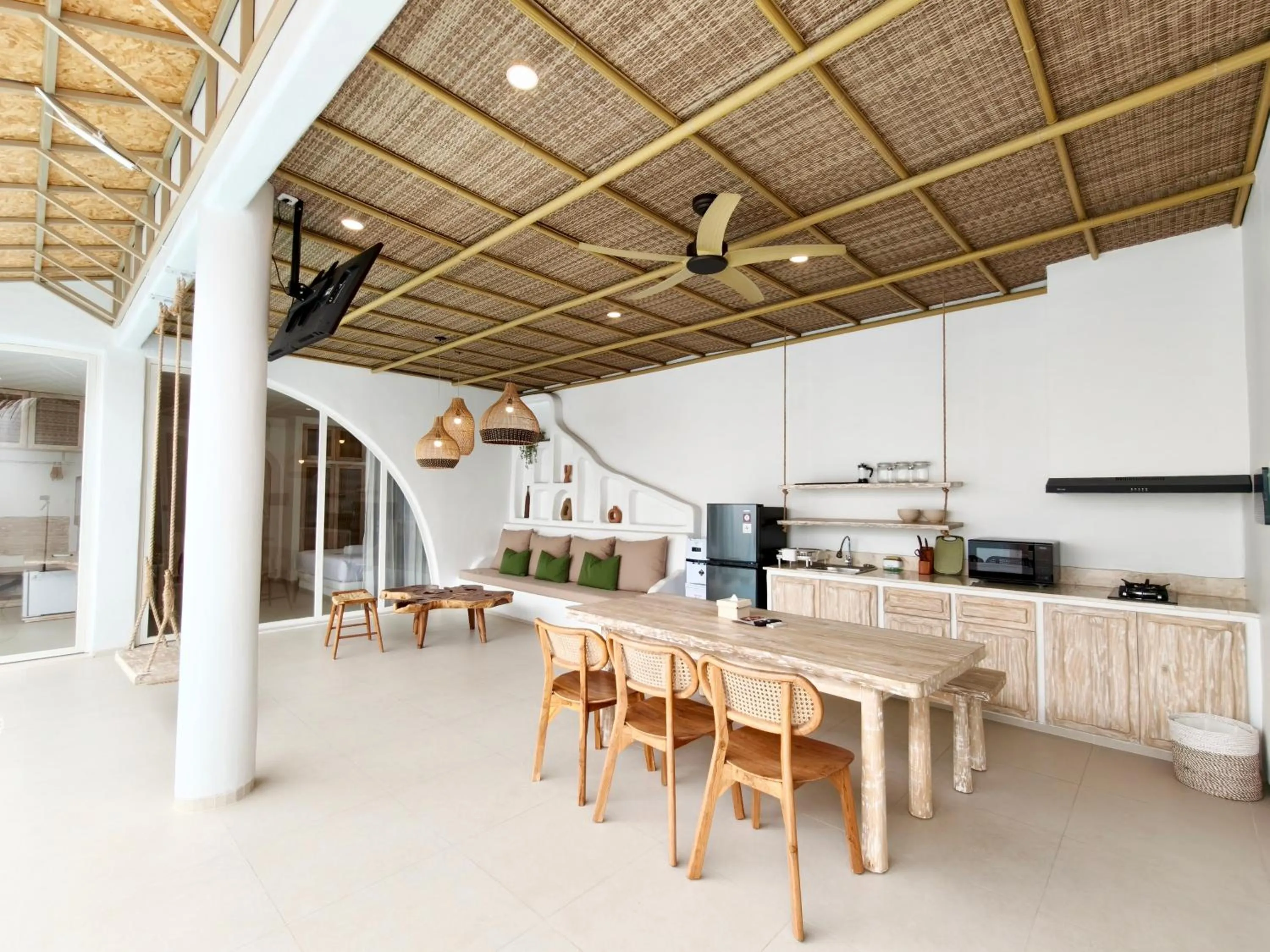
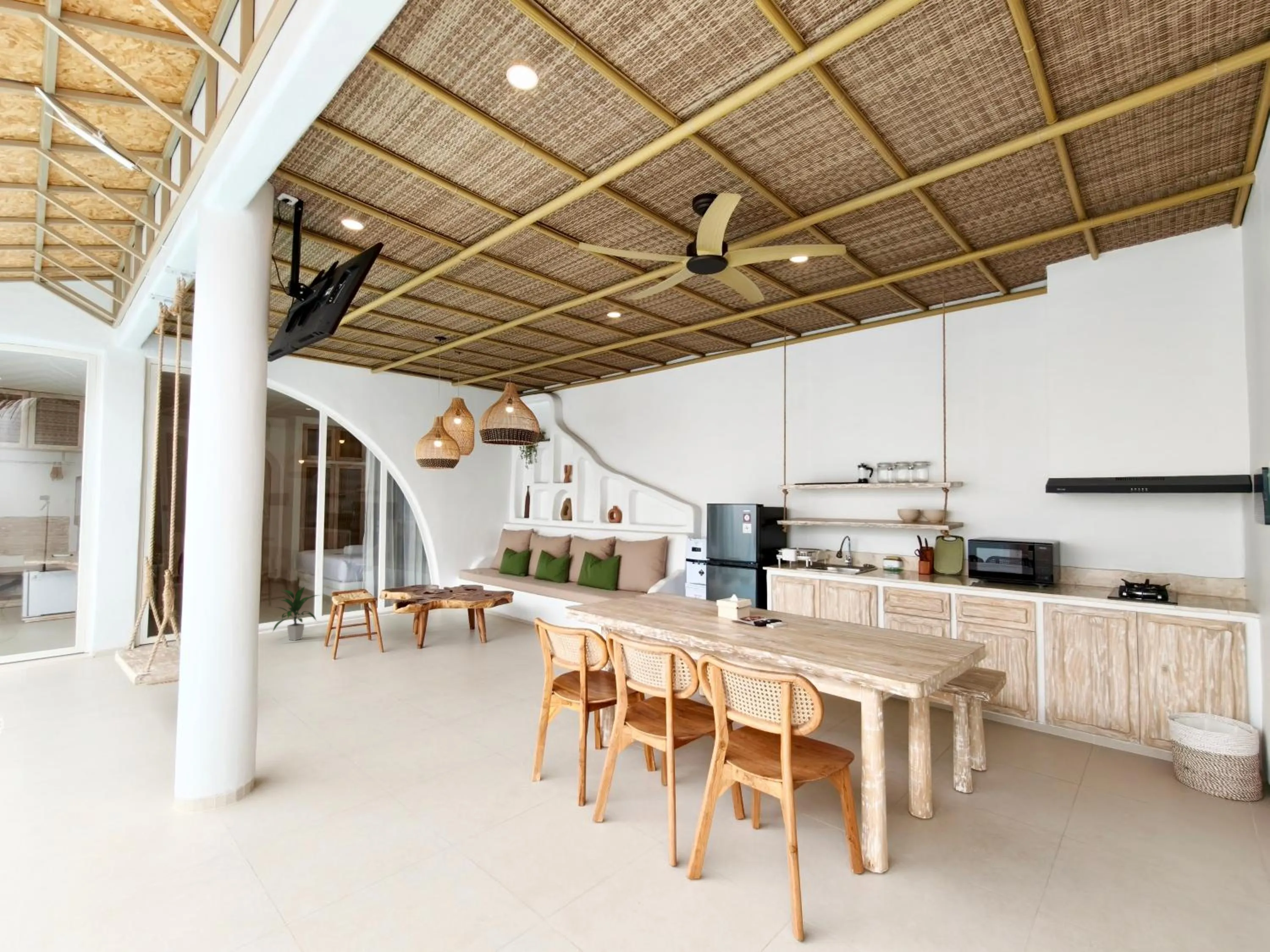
+ indoor plant [272,584,321,641]
